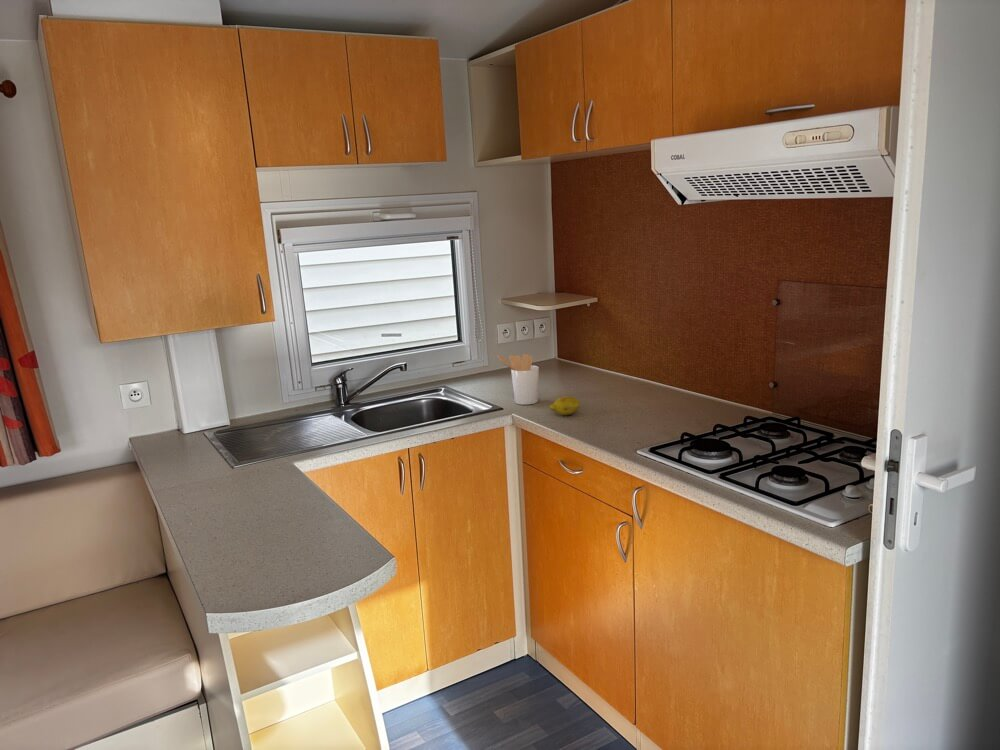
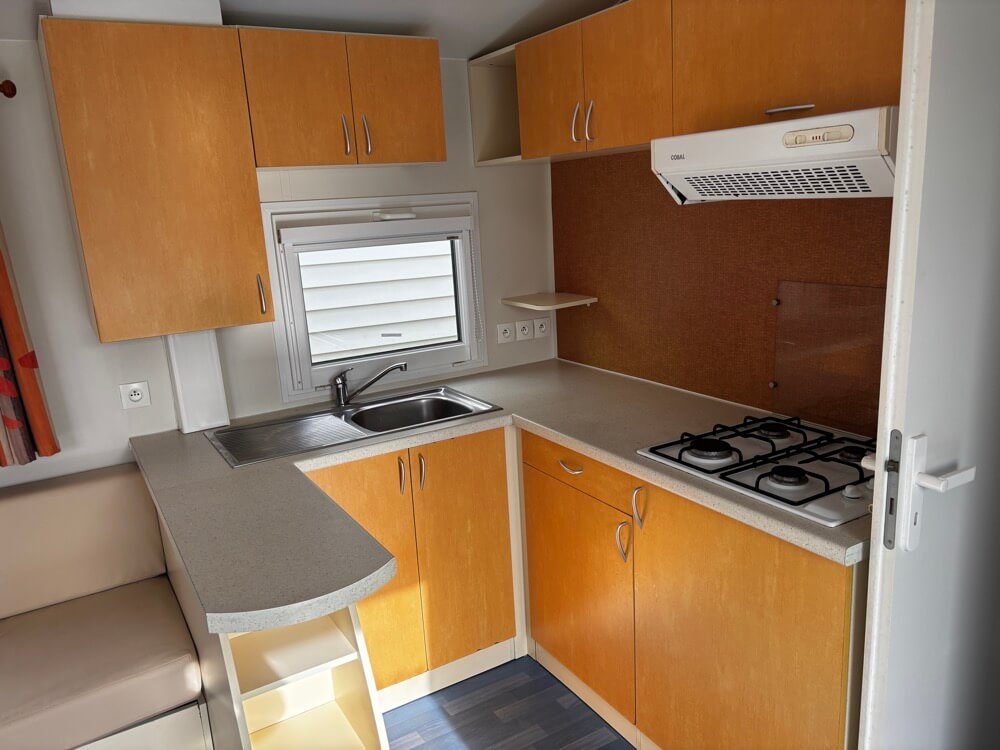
- fruit [549,395,581,416]
- utensil holder [497,353,540,406]
